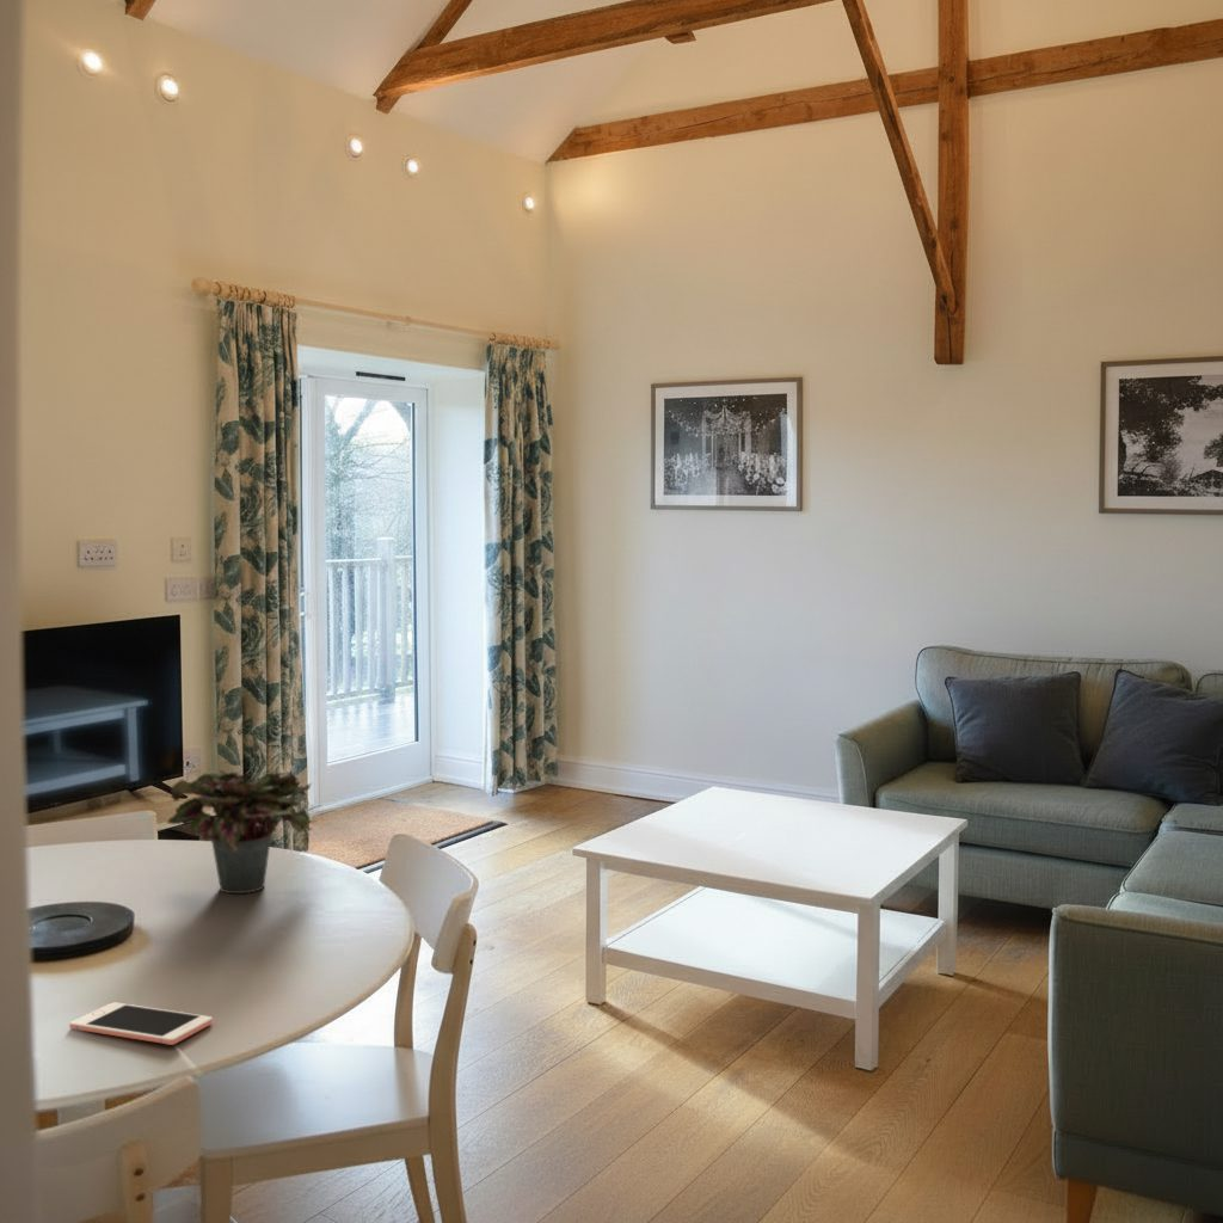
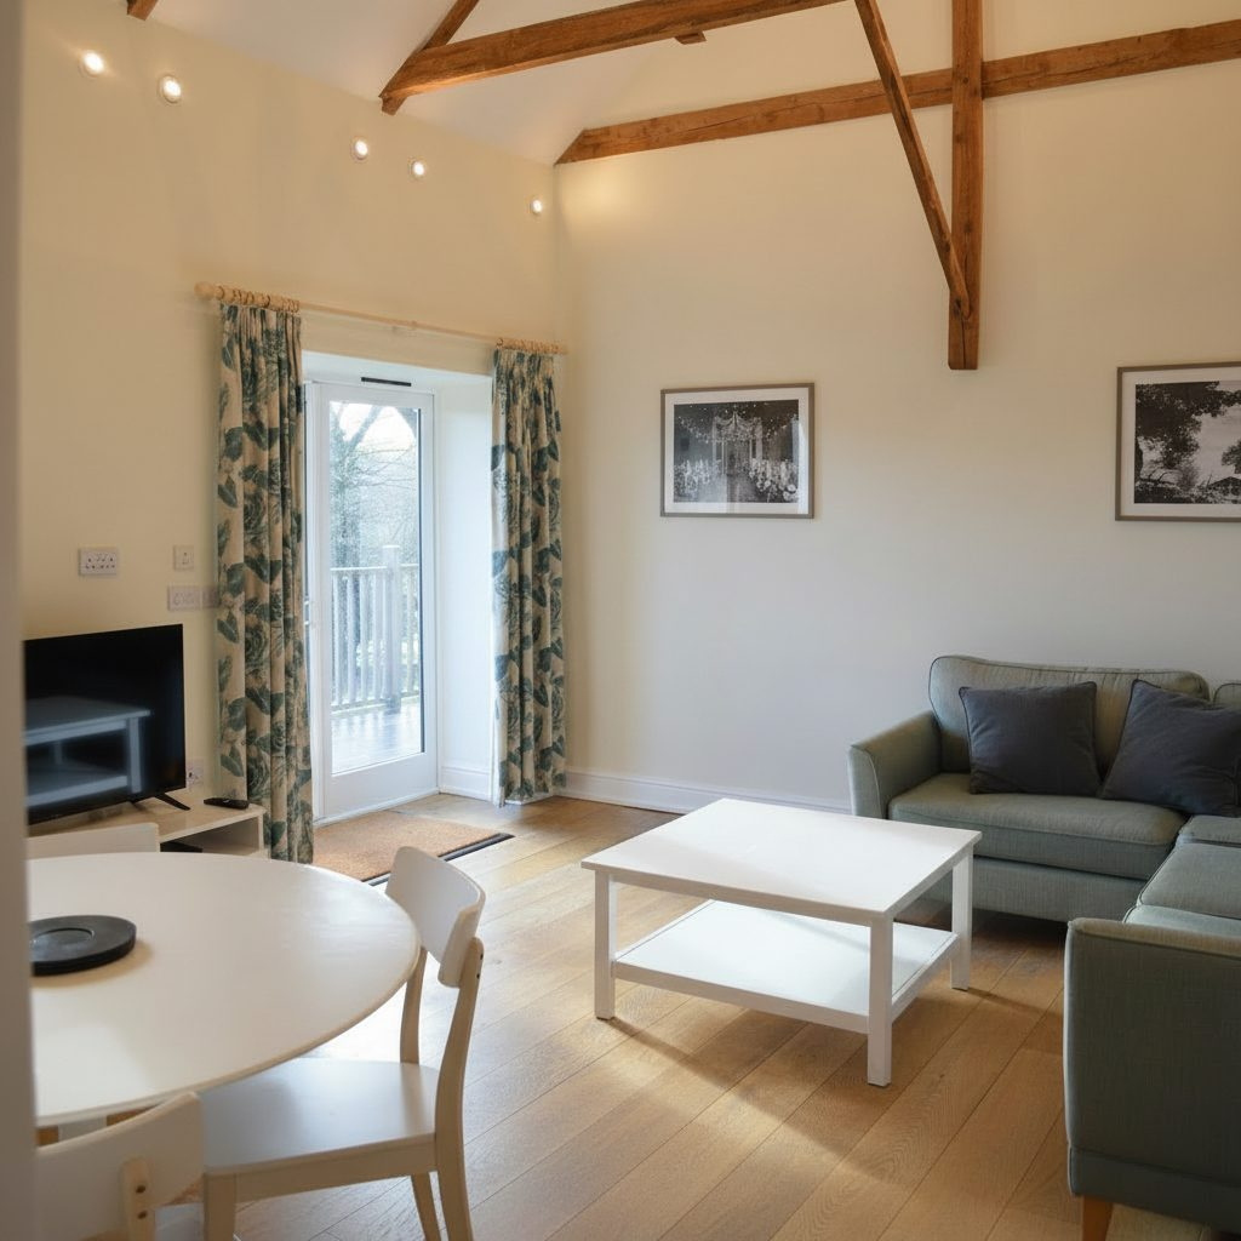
- cell phone [68,1001,214,1046]
- potted plant [166,769,318,895]
